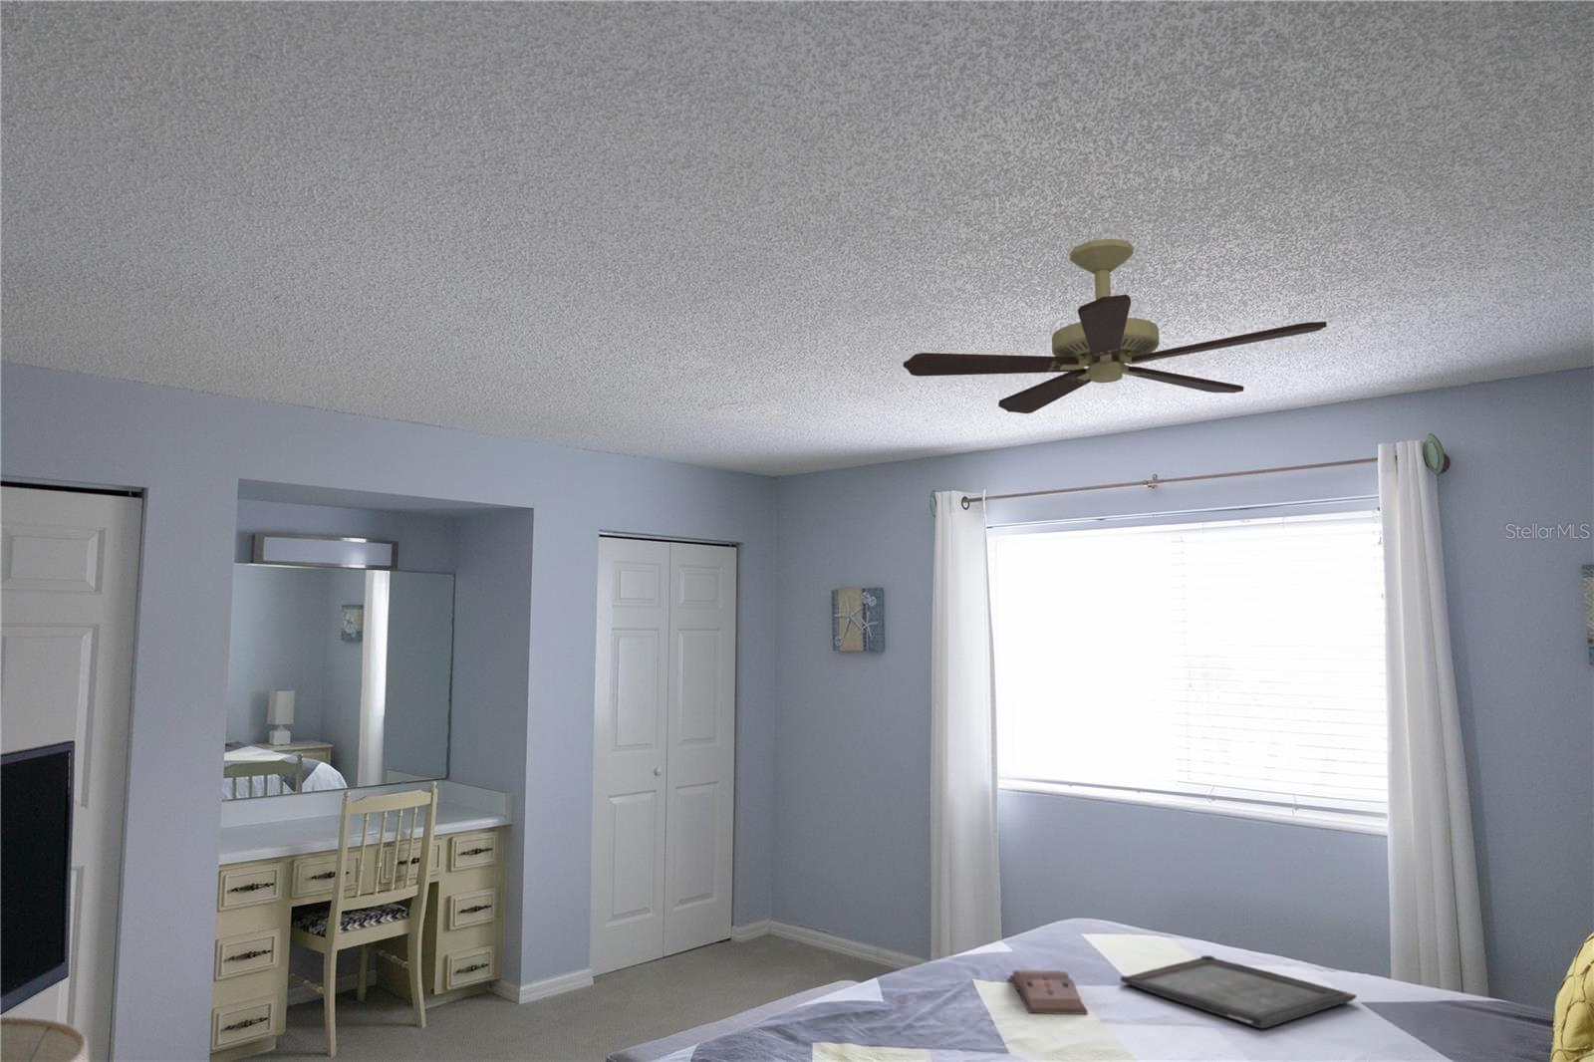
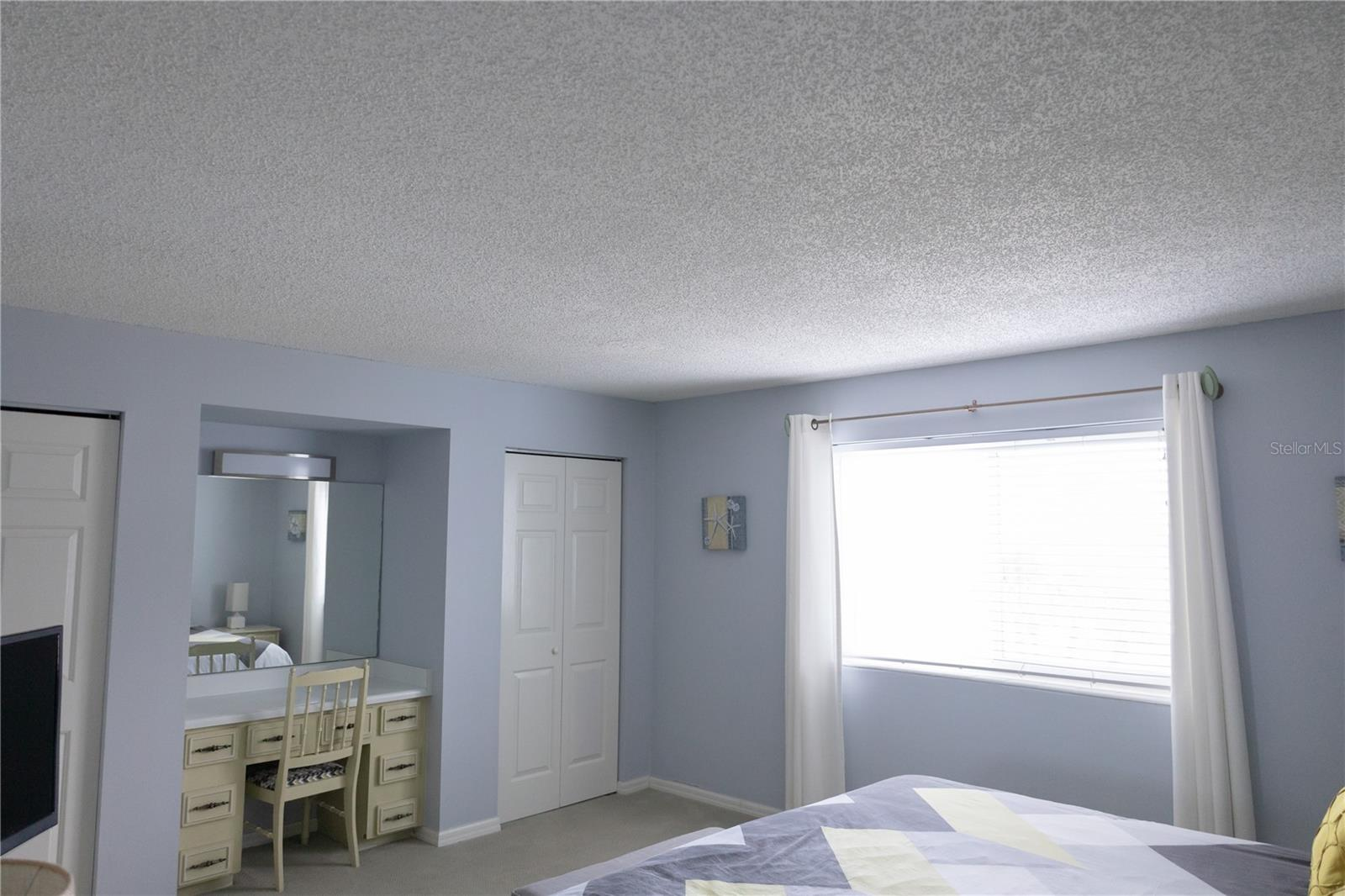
- ceiling fan [903,238,1329,415]
- serving tray [1119,954,1358,1030]
- hardback book [1010,970,1089,1015]
